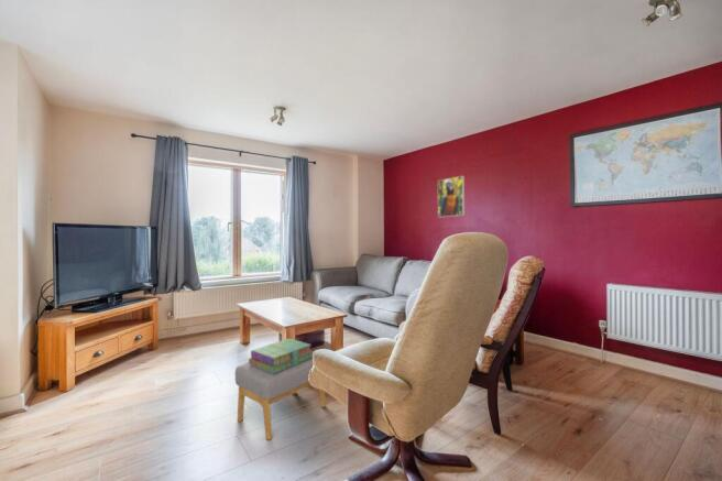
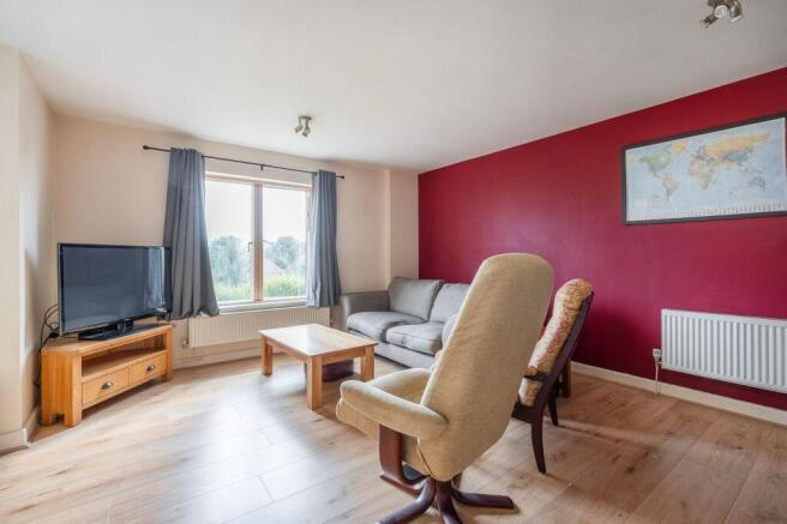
- footstool [234,357,327,441]
- stack of books [248,338,315,373]
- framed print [437,175,466,218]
